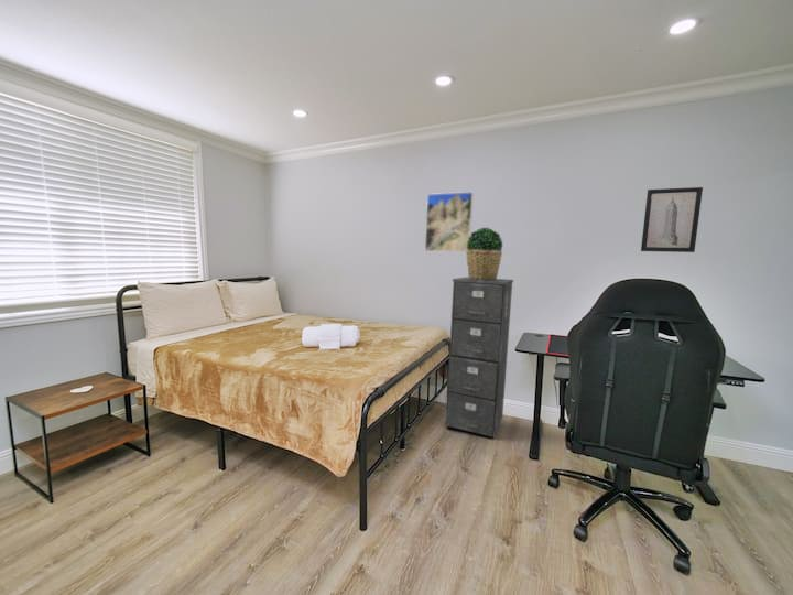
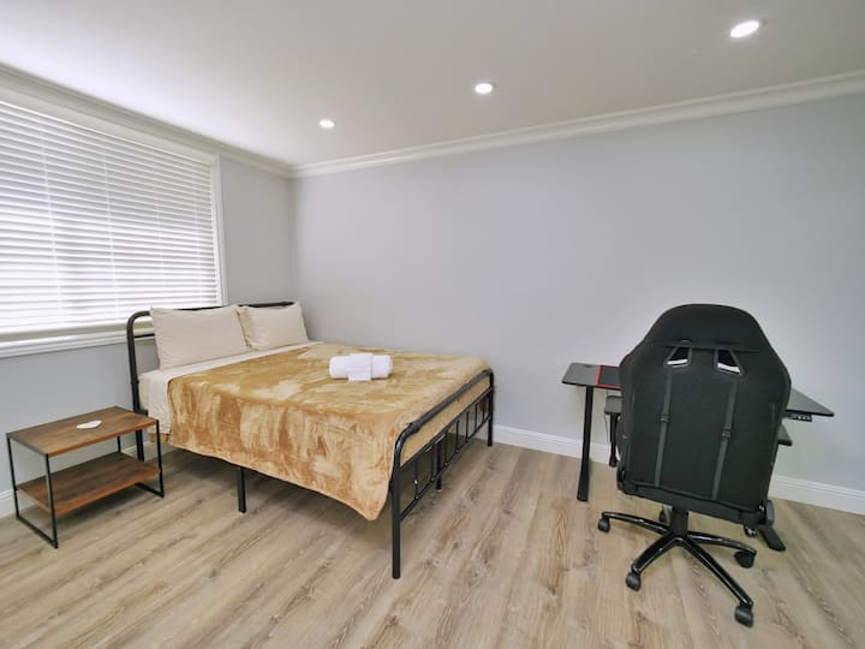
- potted plant [466,227,504,280]
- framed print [424,191,475,253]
- wall art [640,186,704,253]
- filing cabinet [445,277,514,441]
